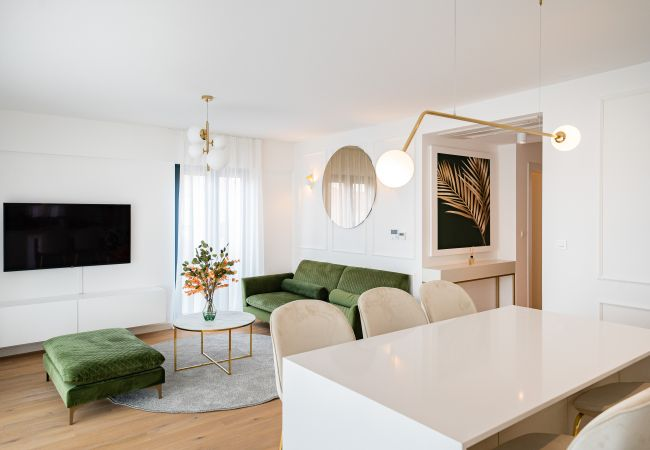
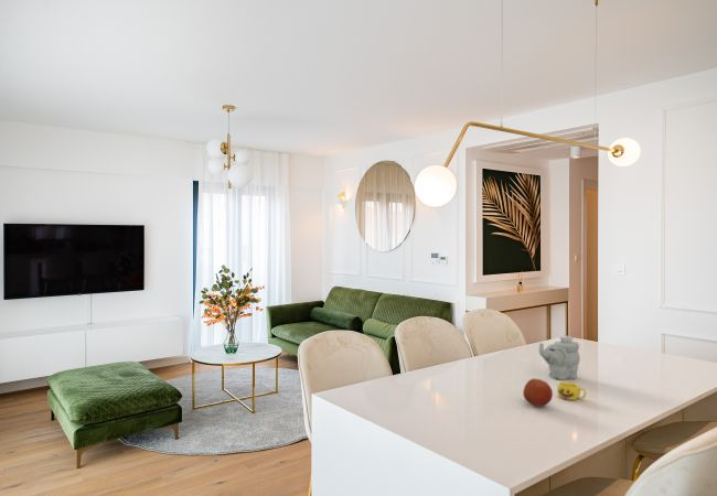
+ fruit [522,378,554,408]
+ teapot [538,334,581,381]
+ cup [556,381,587,401]
